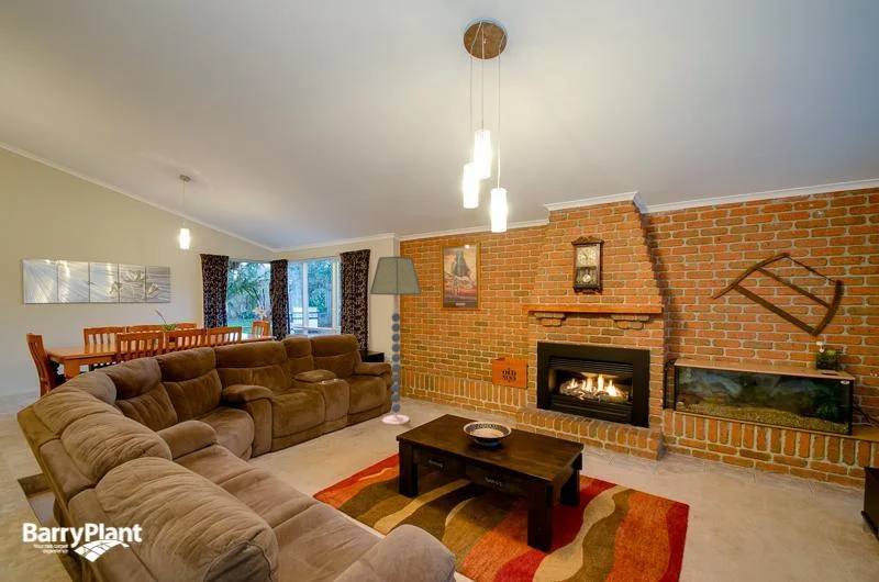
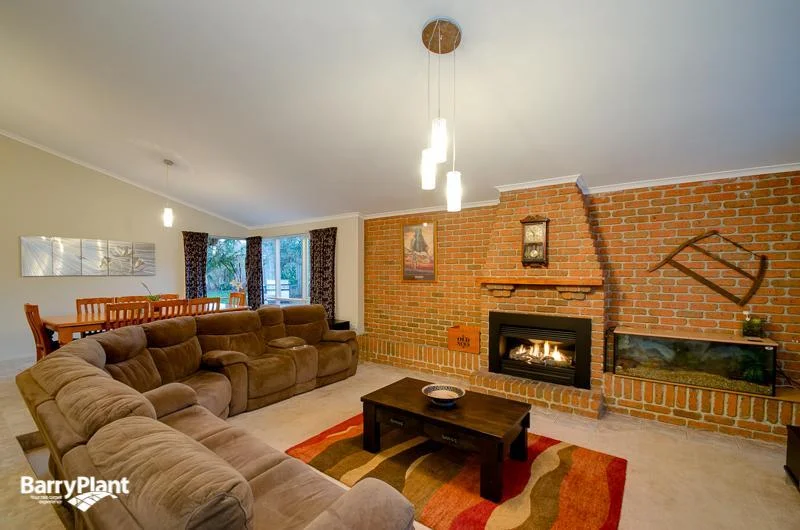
- floor lamp [369,255,422,426]
